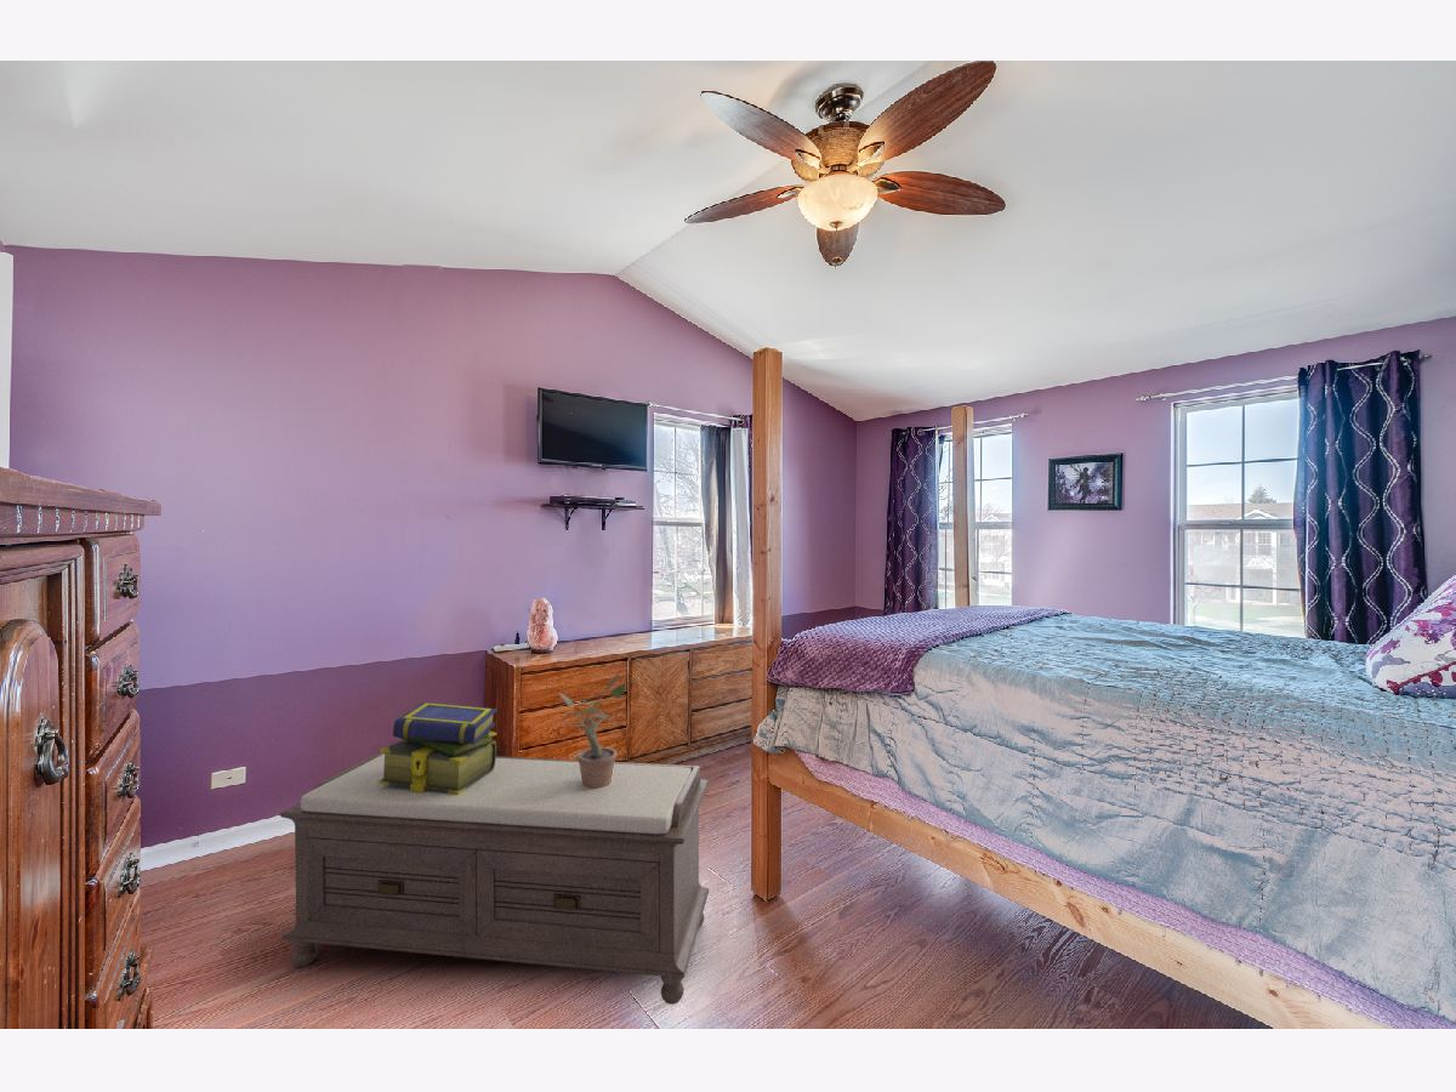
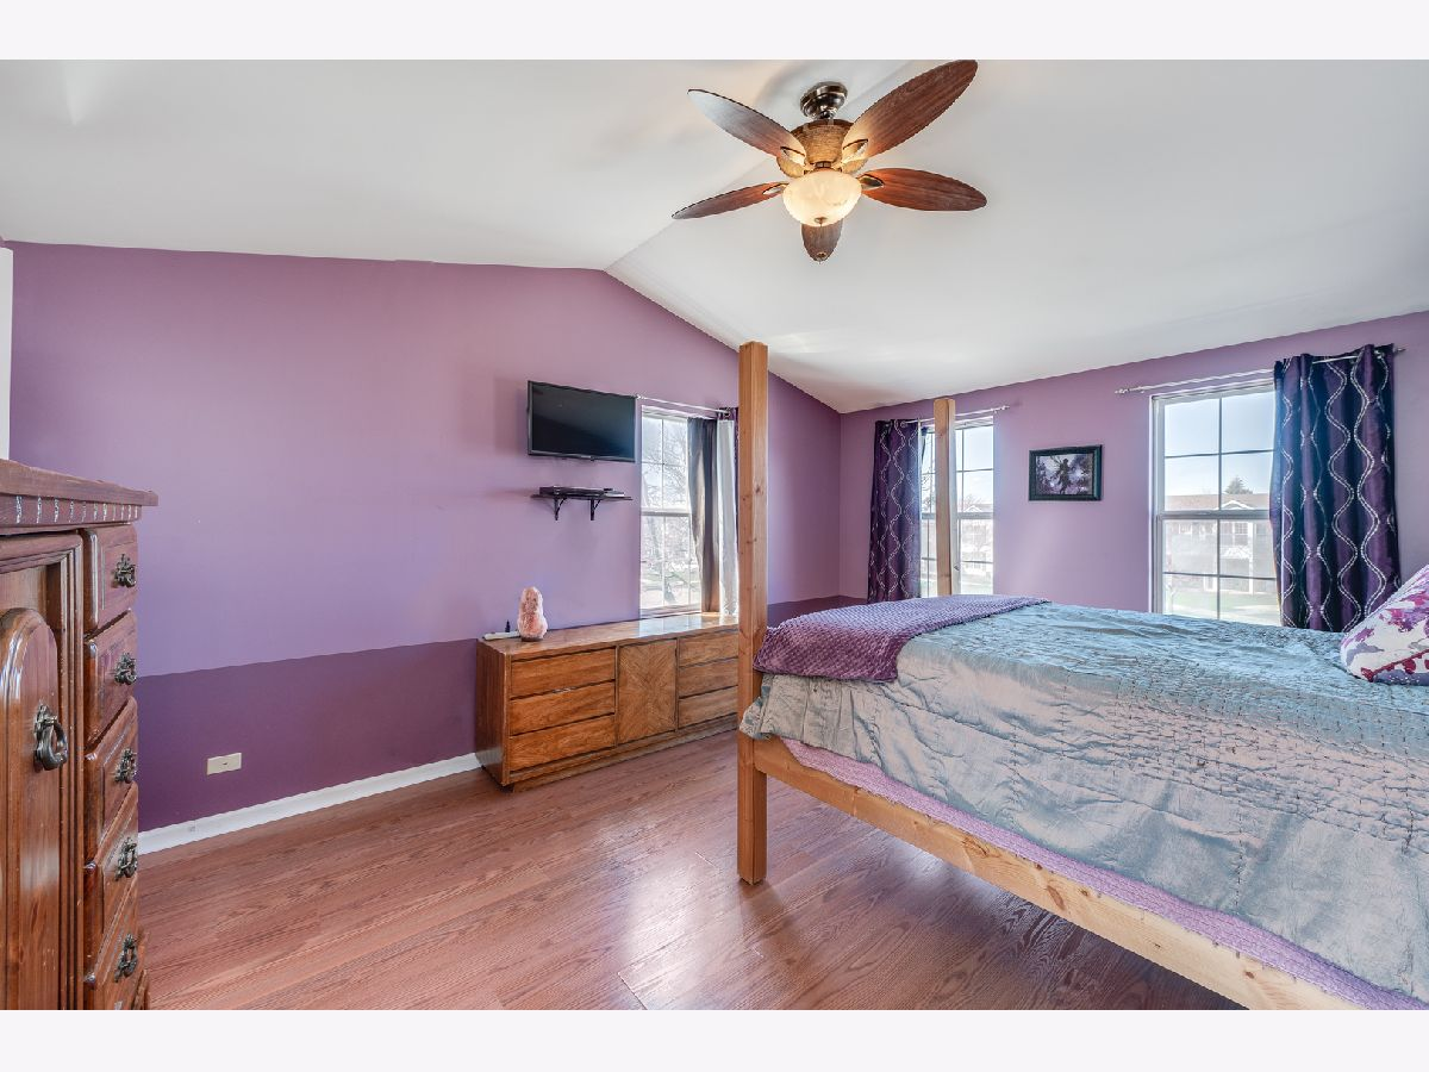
- potted plant [557,671,627,789]
- stack of books [379,701,497,795]
- bench [279,751,710,1006]
